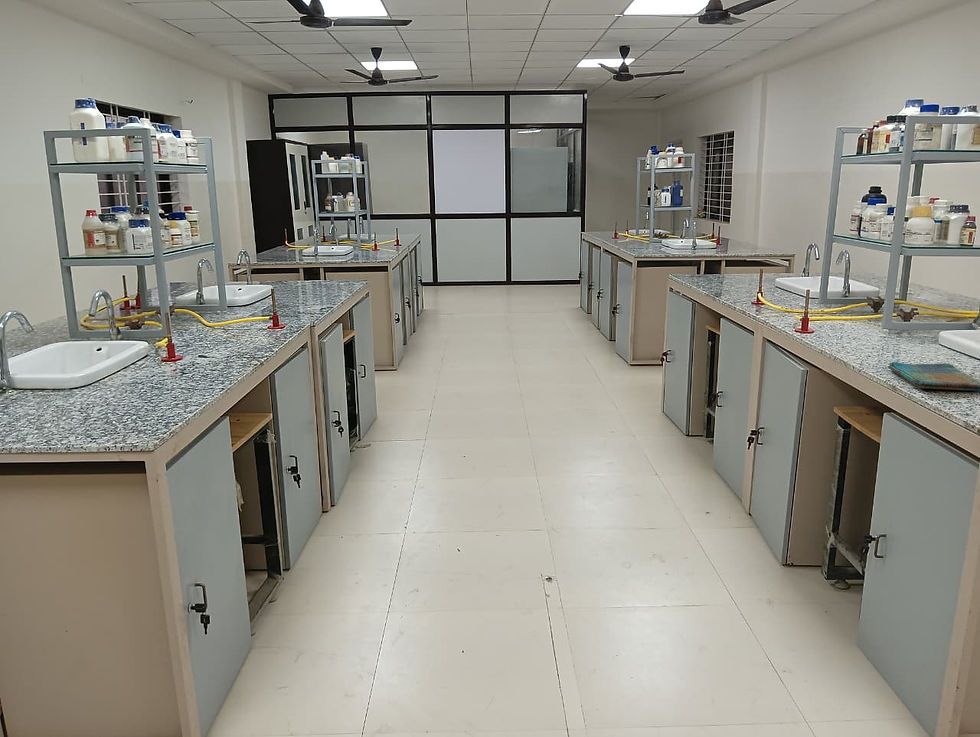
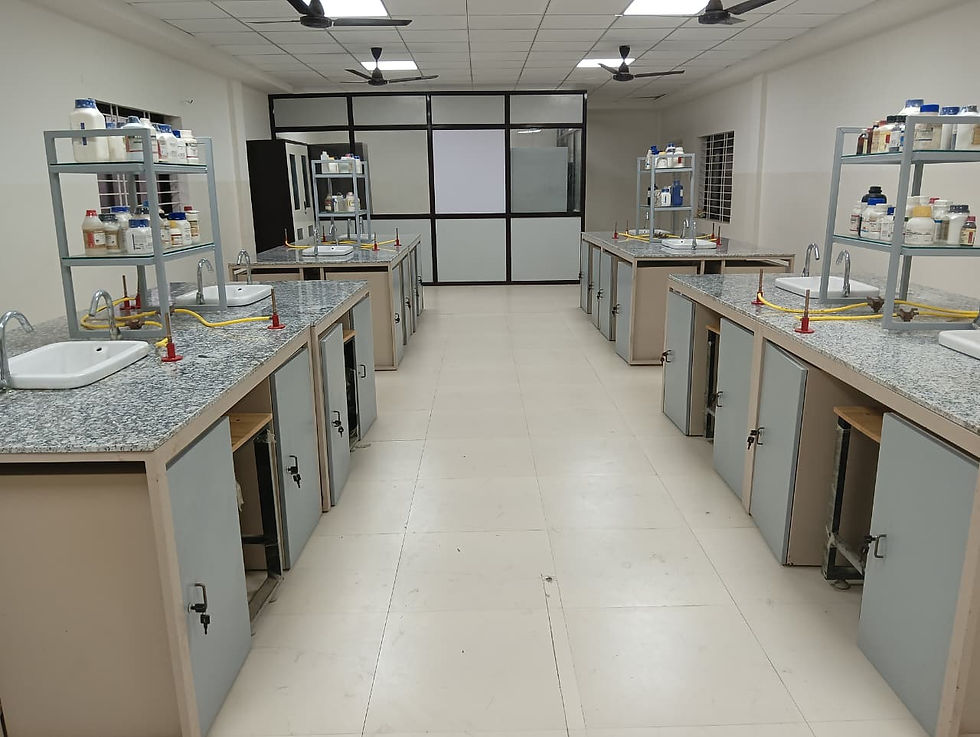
- dish towel [887,361,980,392]
